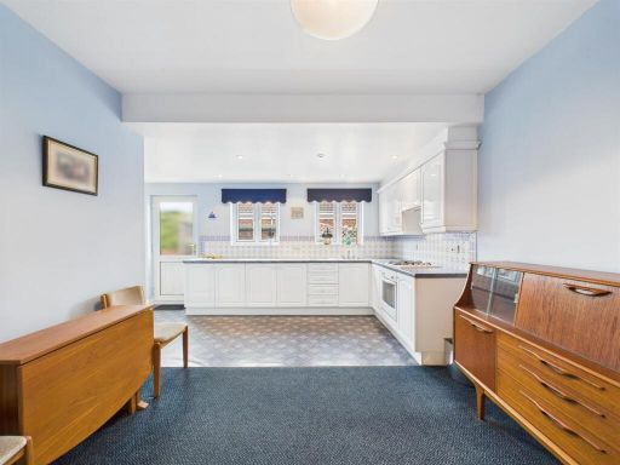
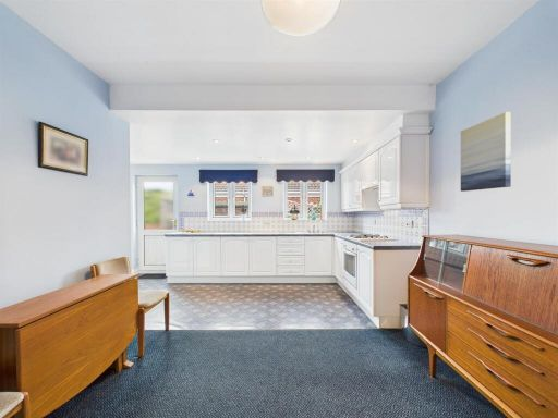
+ wall art [460,111,512,193]
